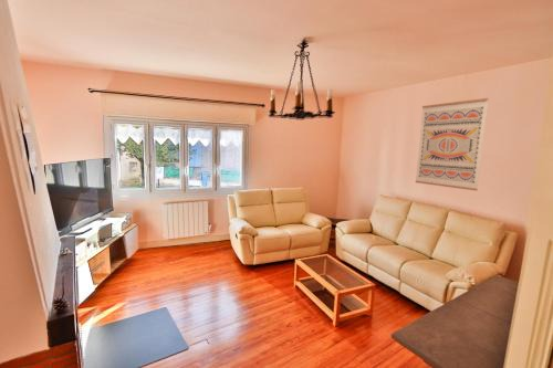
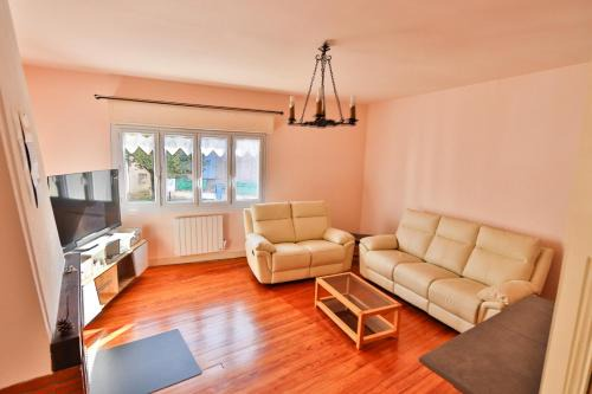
- wall art [415,97,490,192]
